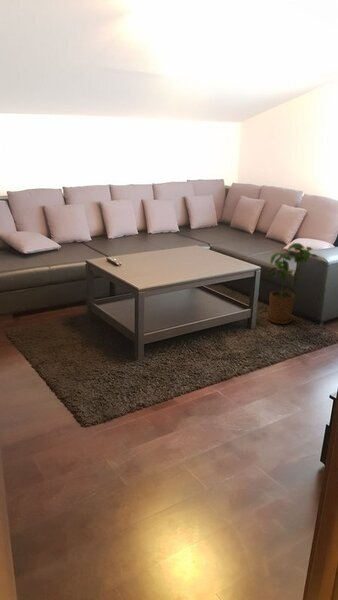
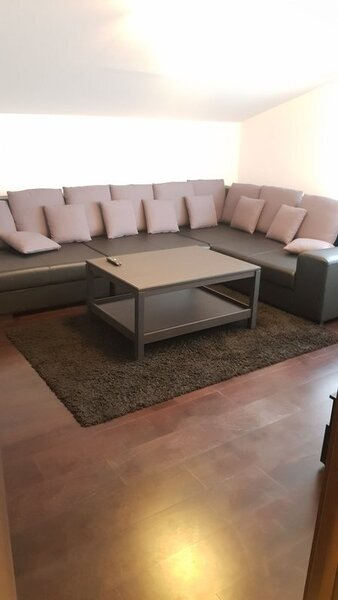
- house plant [266,242,319,325]
